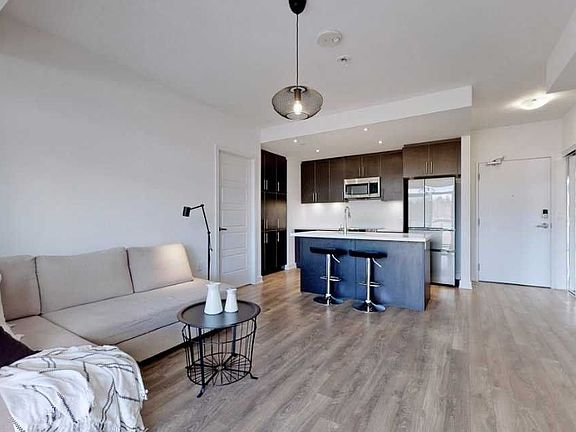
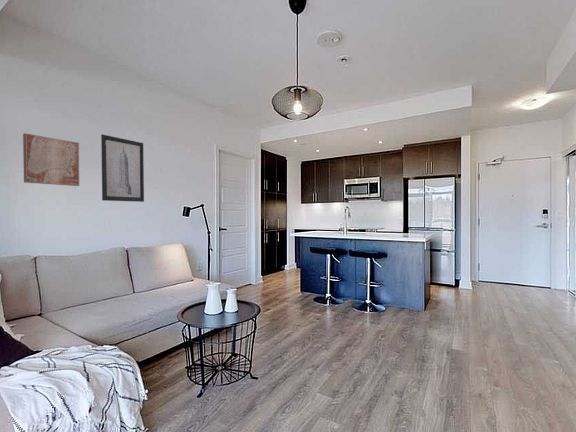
+ wall art [22,132,80,187]
+ wall art [100,133,145,203]
